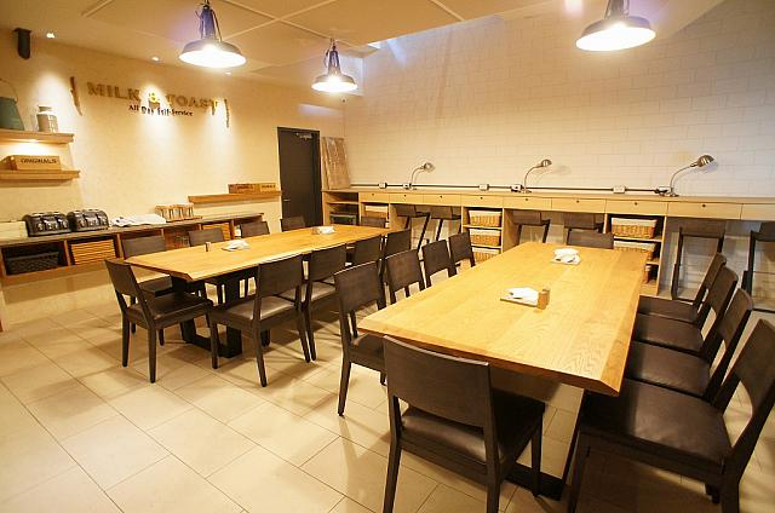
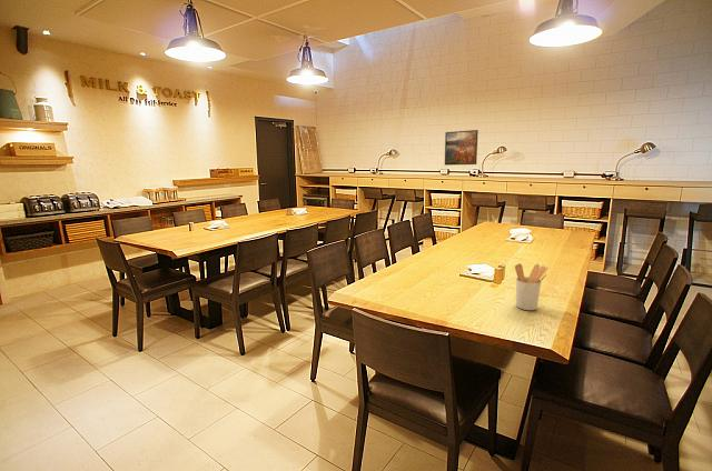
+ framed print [444,129,479,167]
+ utensil holder [514,262,548,311]
